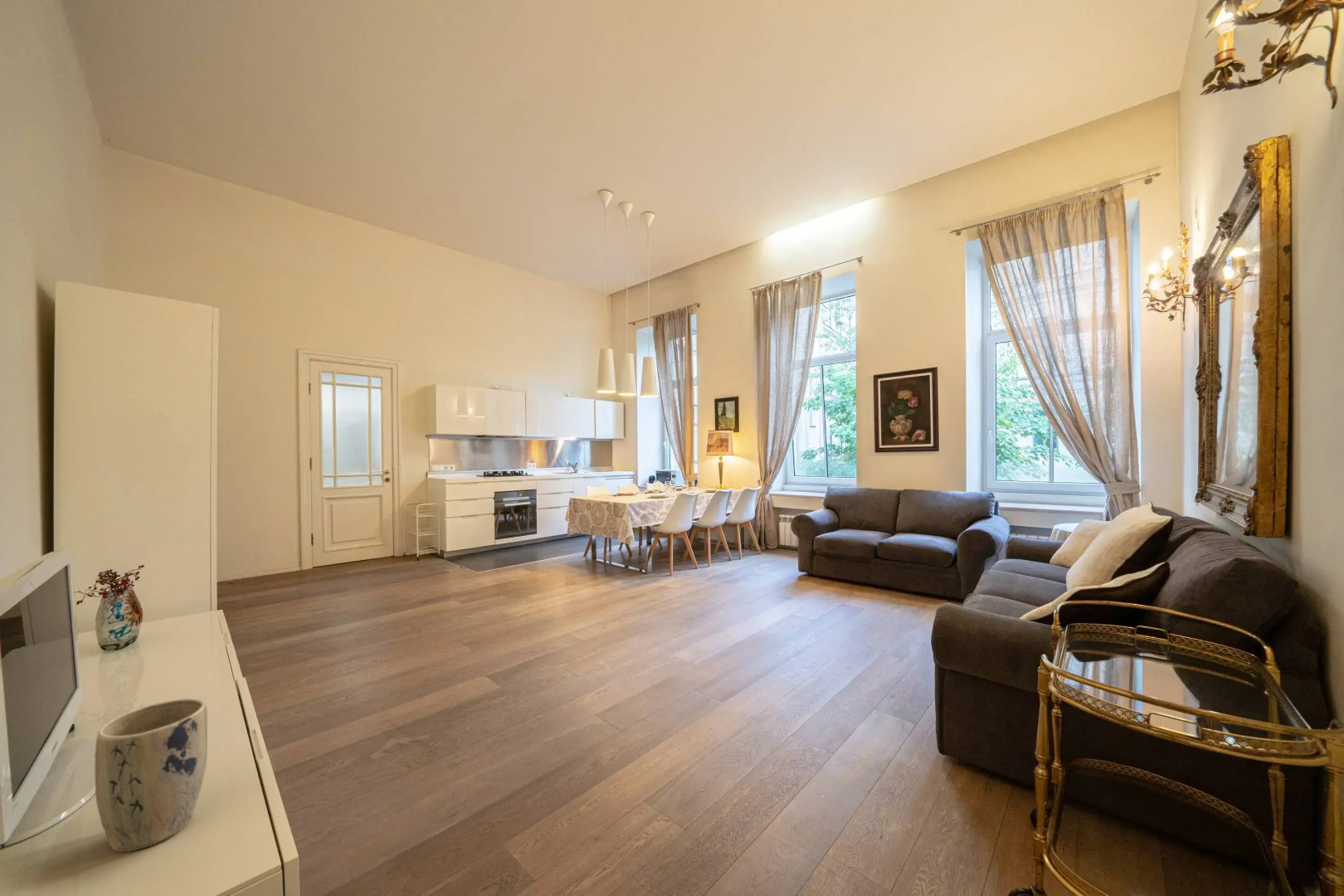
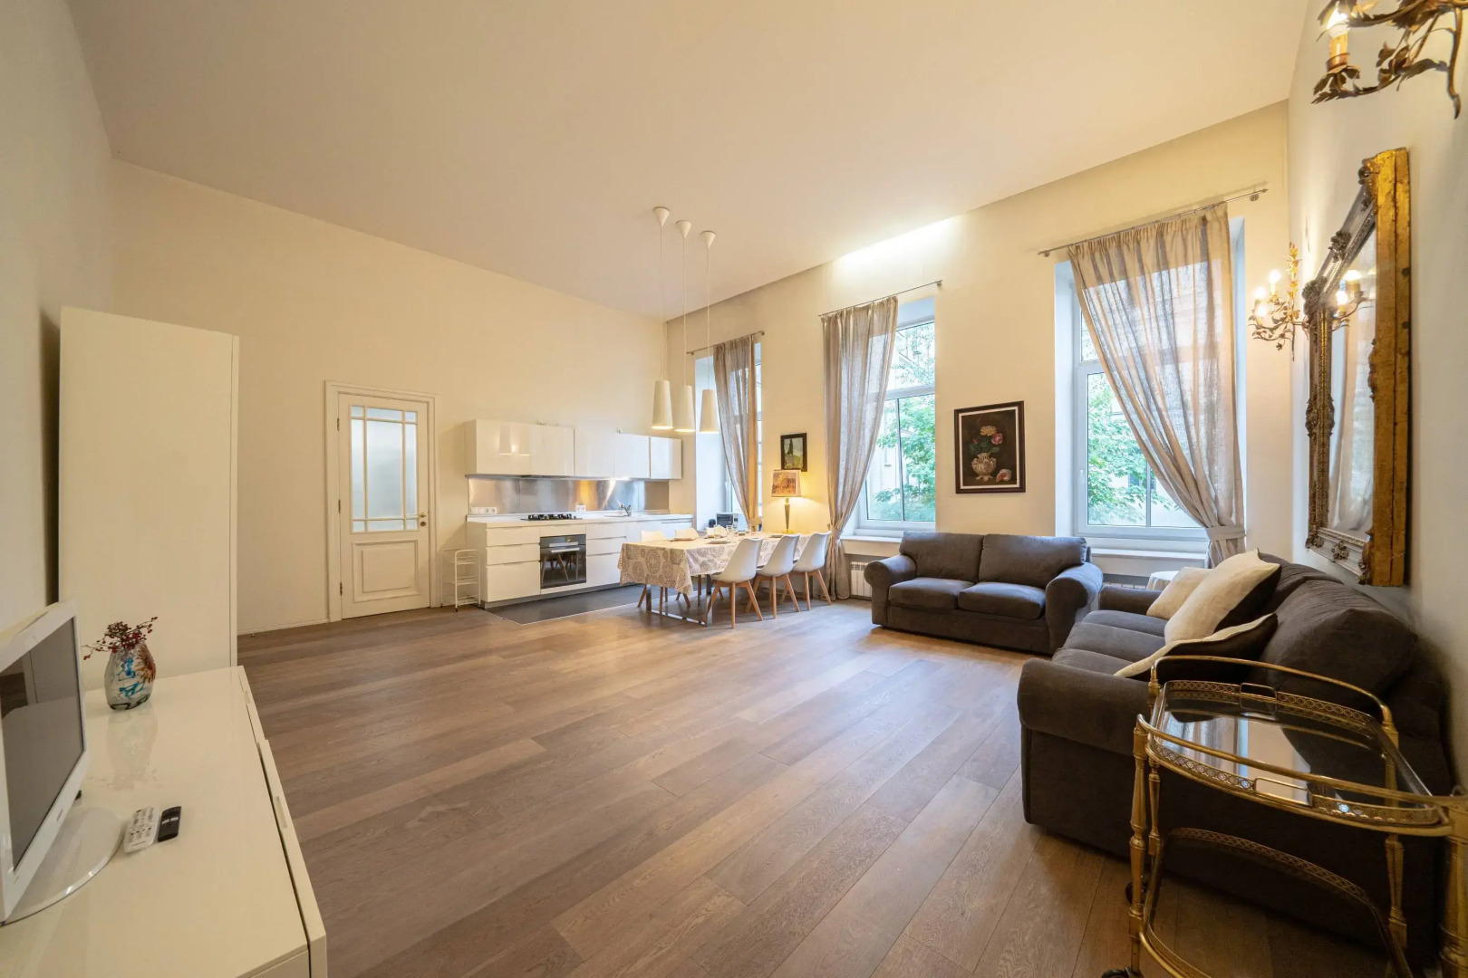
- plant pot [94,698,208,853]
